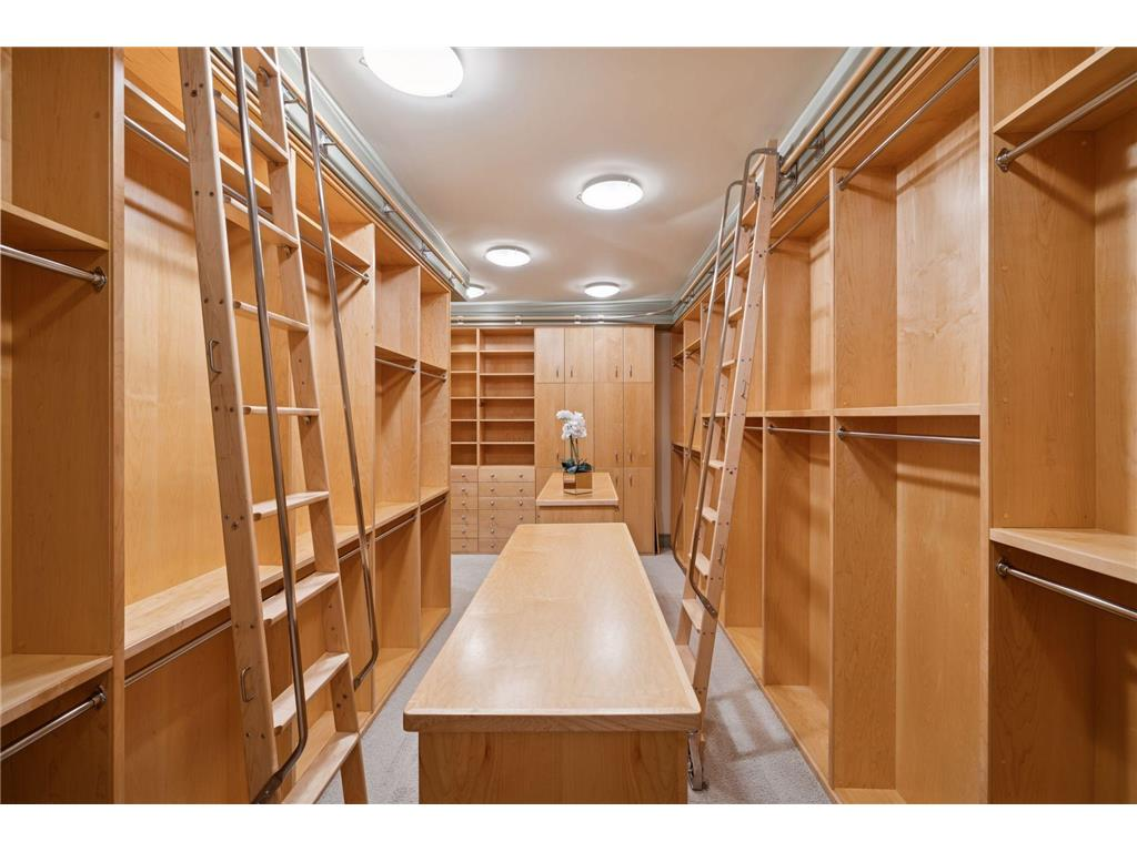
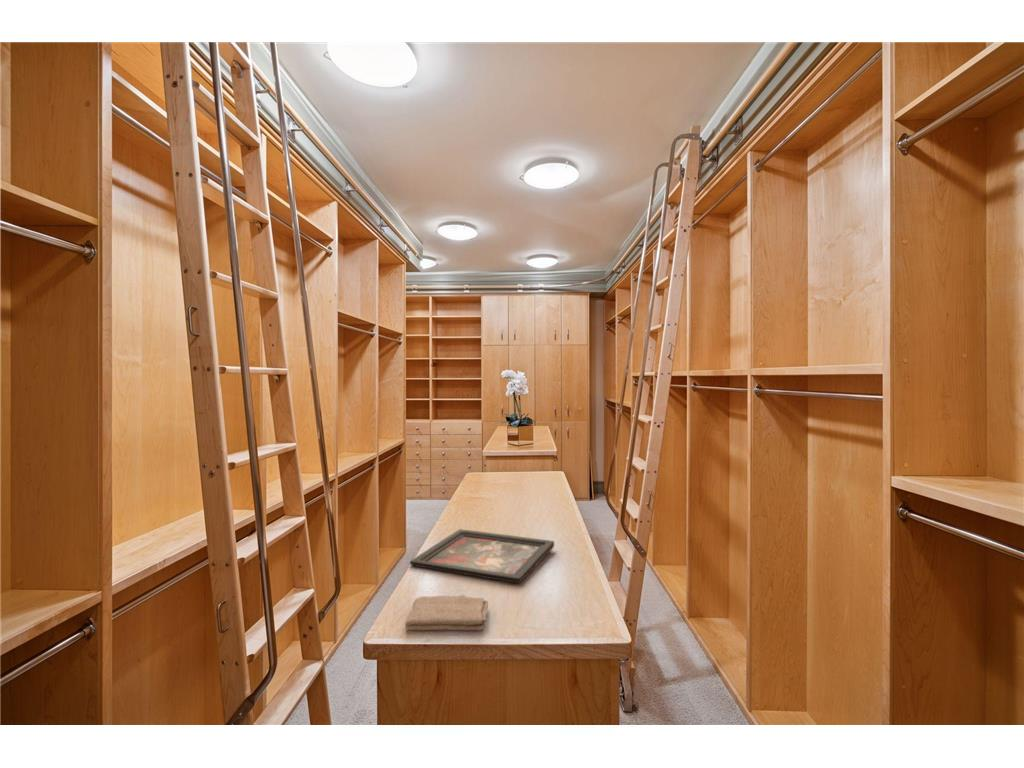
+ decorative tray [409,528,555,584]
+ washcloth [404,594,489,632]
